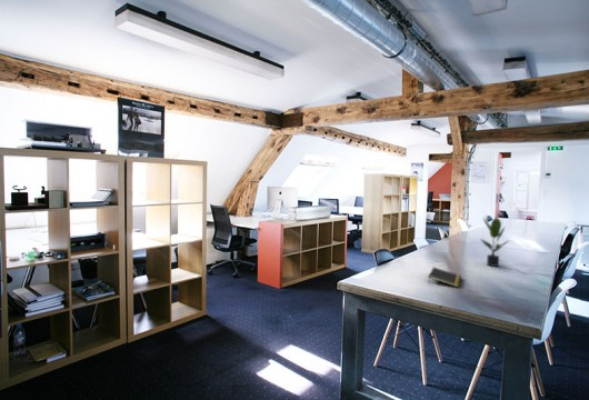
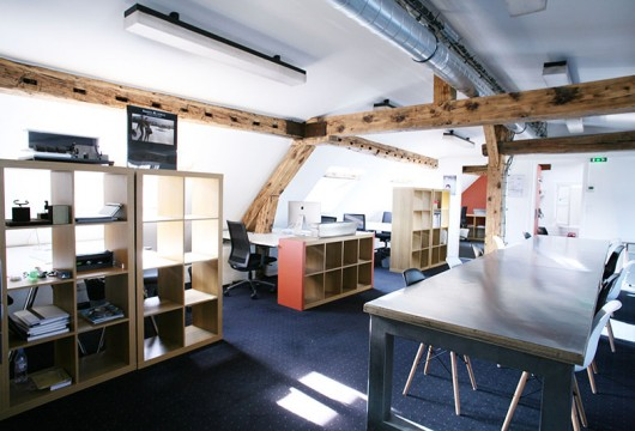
- notepad [427,266,462,289]
- potted plant [480,217,510,268]
